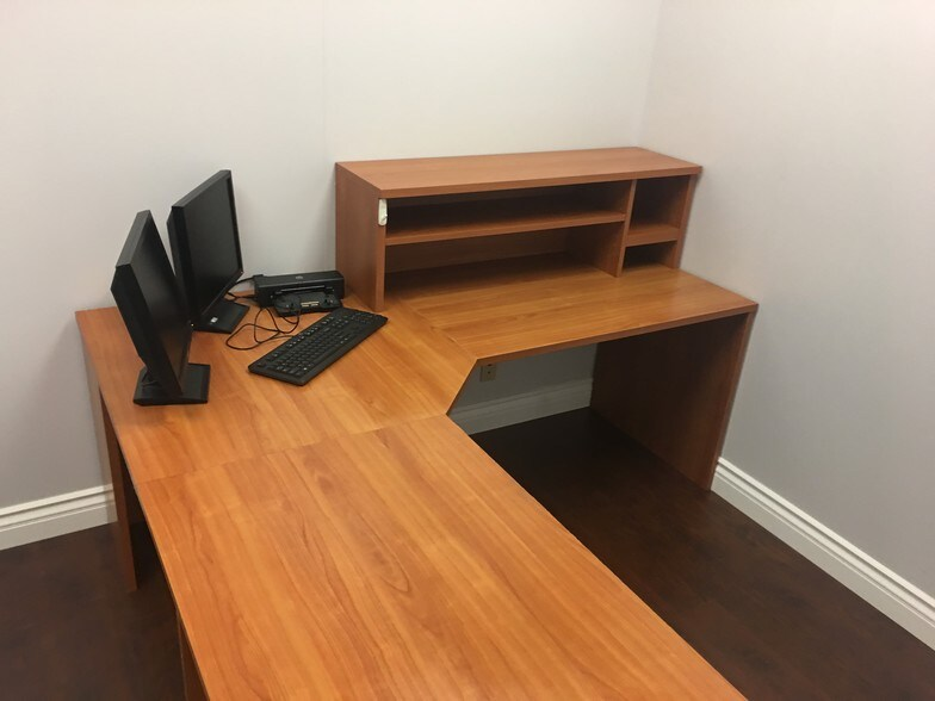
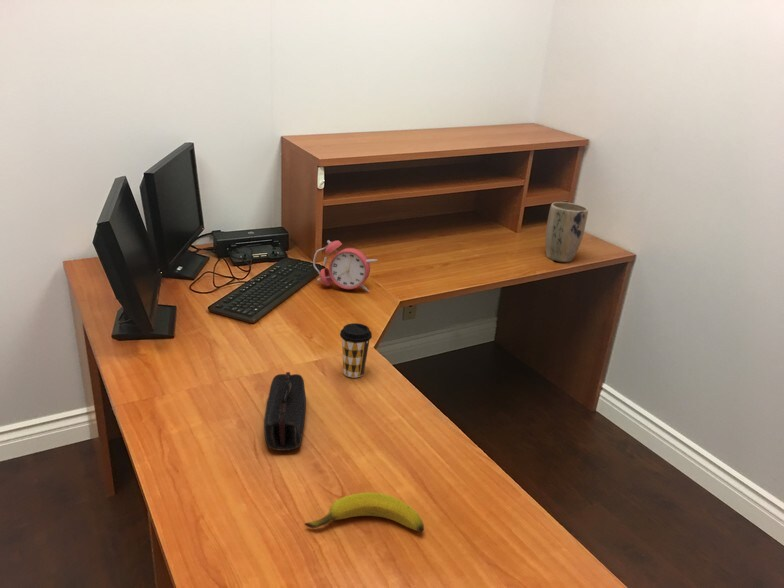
+ pencil case [263,371,307,452]
+ plant pot [544,201,589,263]
+ banana [304,492,425,533]
+ alarm clock [312,239,379,293]
+ coffee cup [339,322,373,379]
